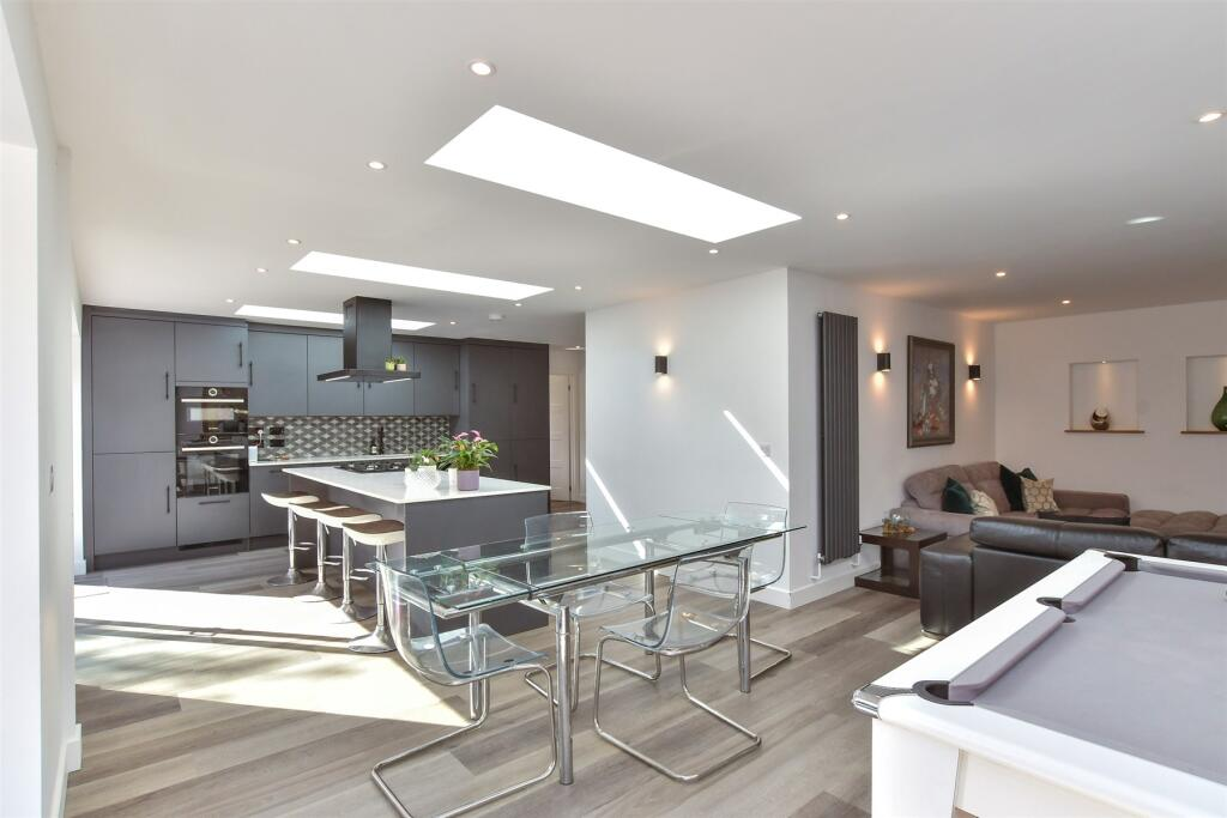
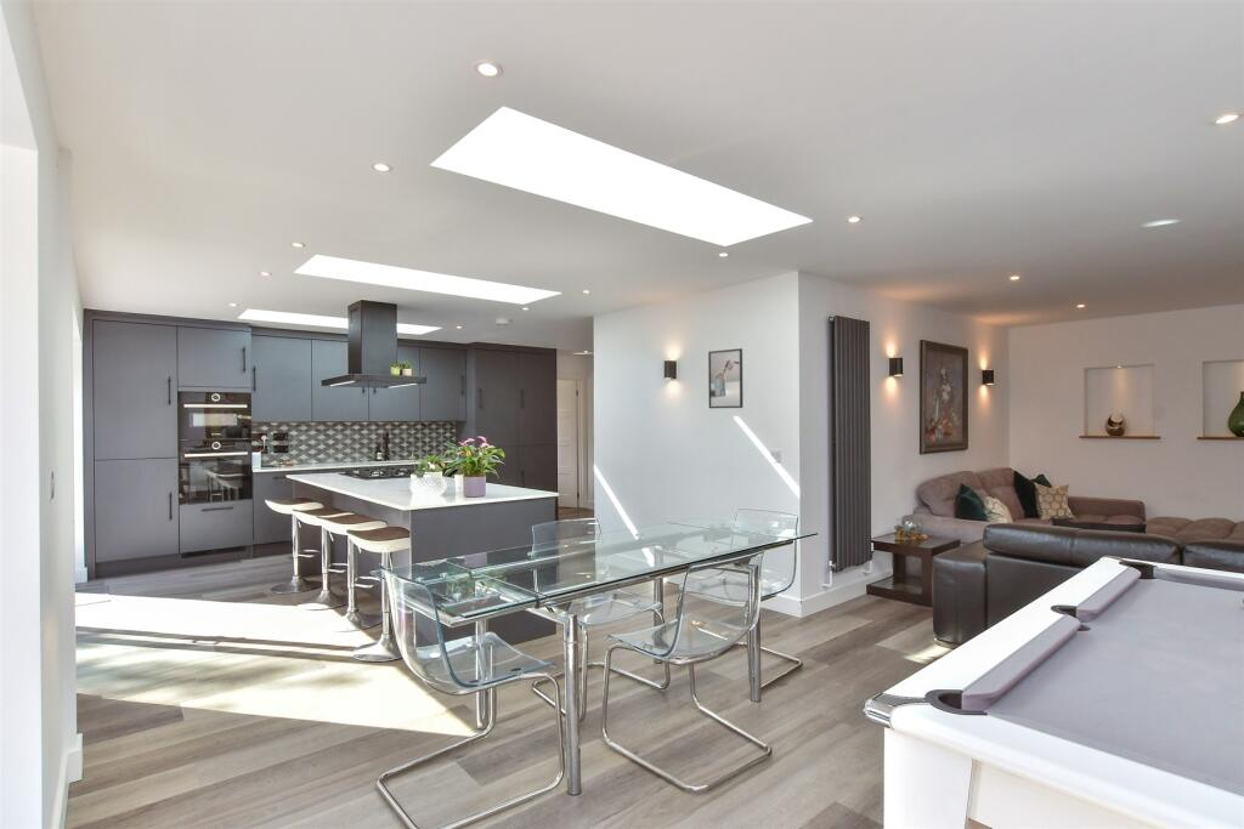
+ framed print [707,347,743,409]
